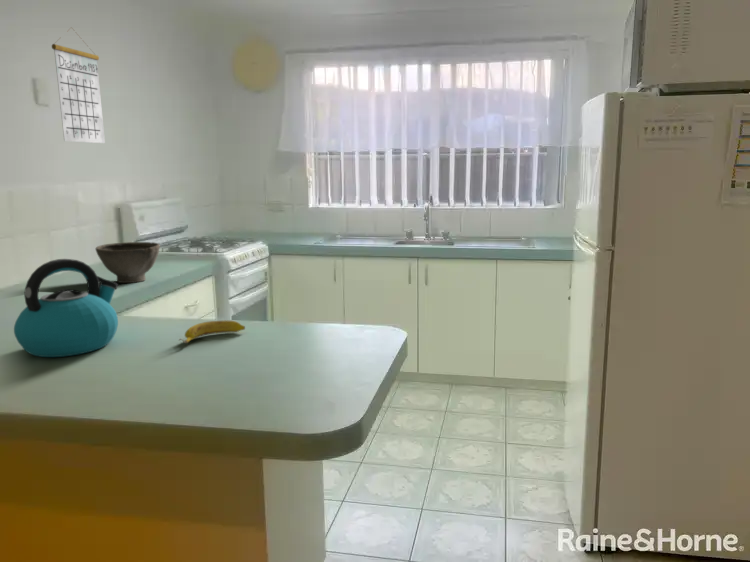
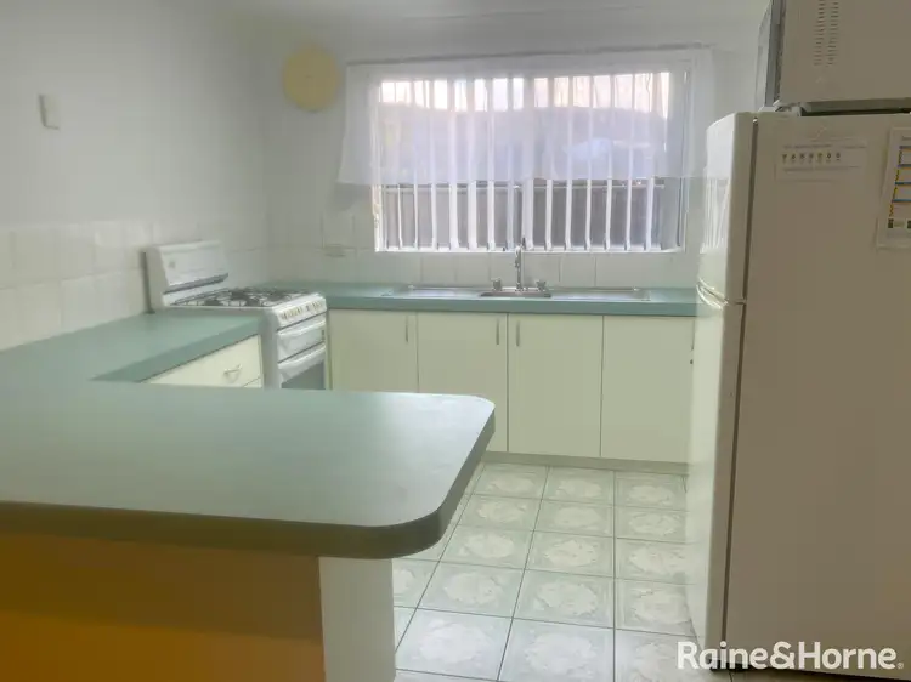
- bowl [95,241,161,284]
- banana [178,319,246,344]
- kettle [13,258,119,358]
- calendar [51,26,106,144]
